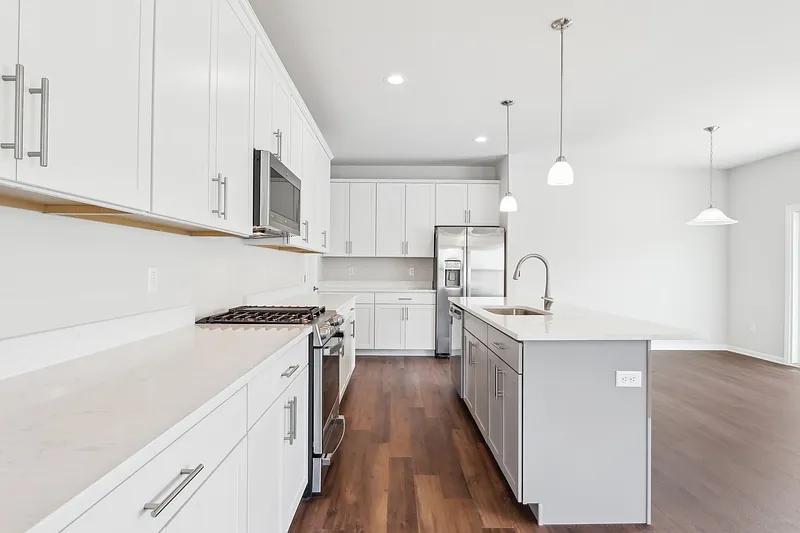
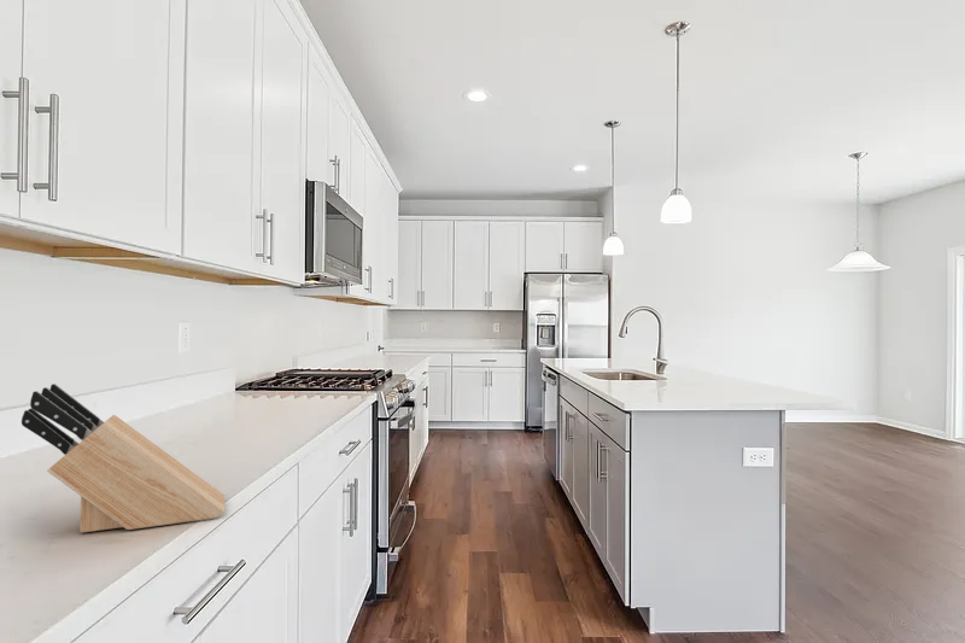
+ knife block [21,382,226,534]
